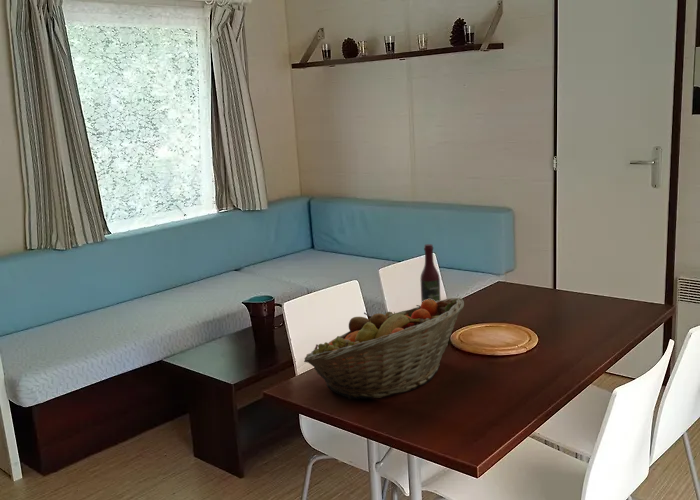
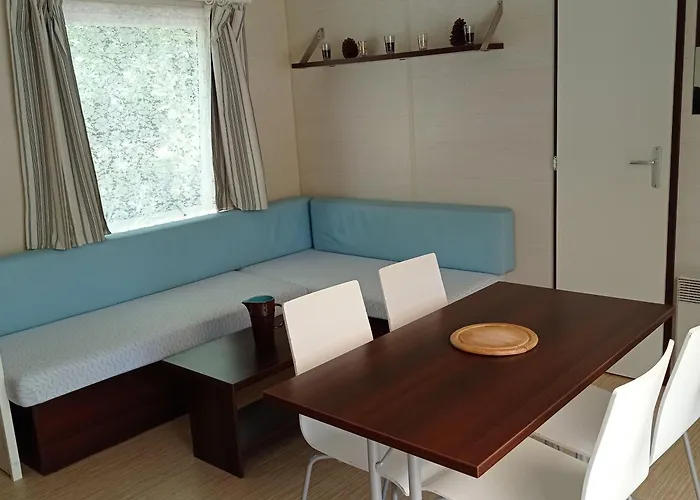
- fruit basket [303,297,465,400]
- wine bottle [419,243,441,303]
